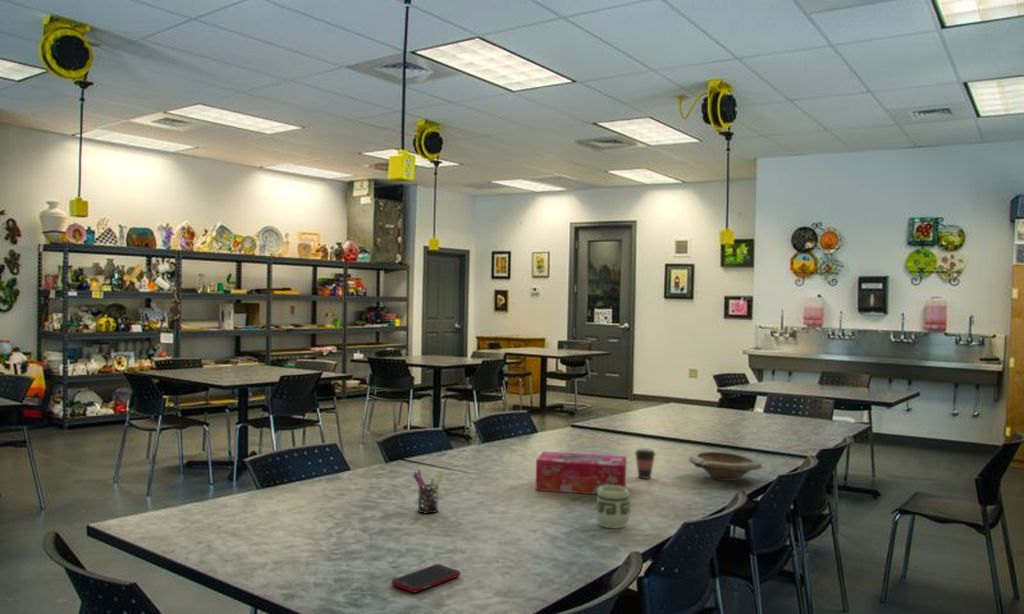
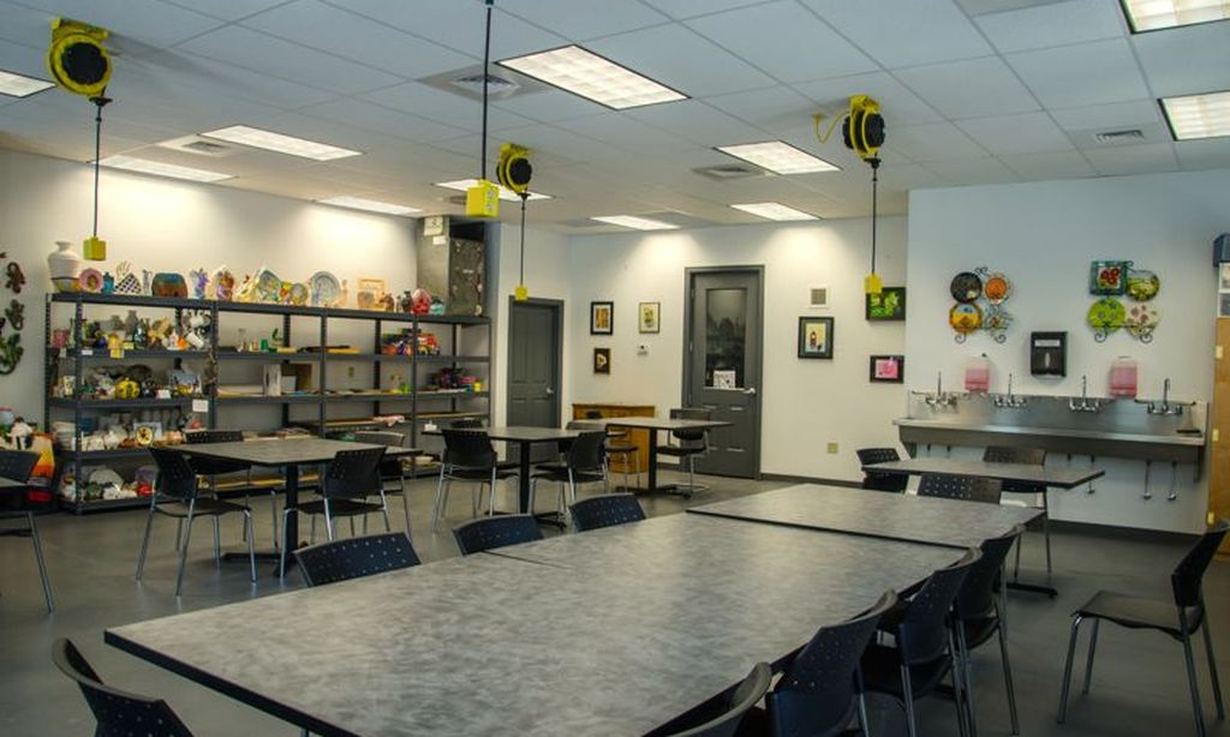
- bowl [688,450,763,482]
- coffee cup [633,447,657,480]
- pen holder [412,468,444,515]
- cell phone [390,563,461,594]
- cup [594,485,632,529]
- tissue box [535,450,628,495]
